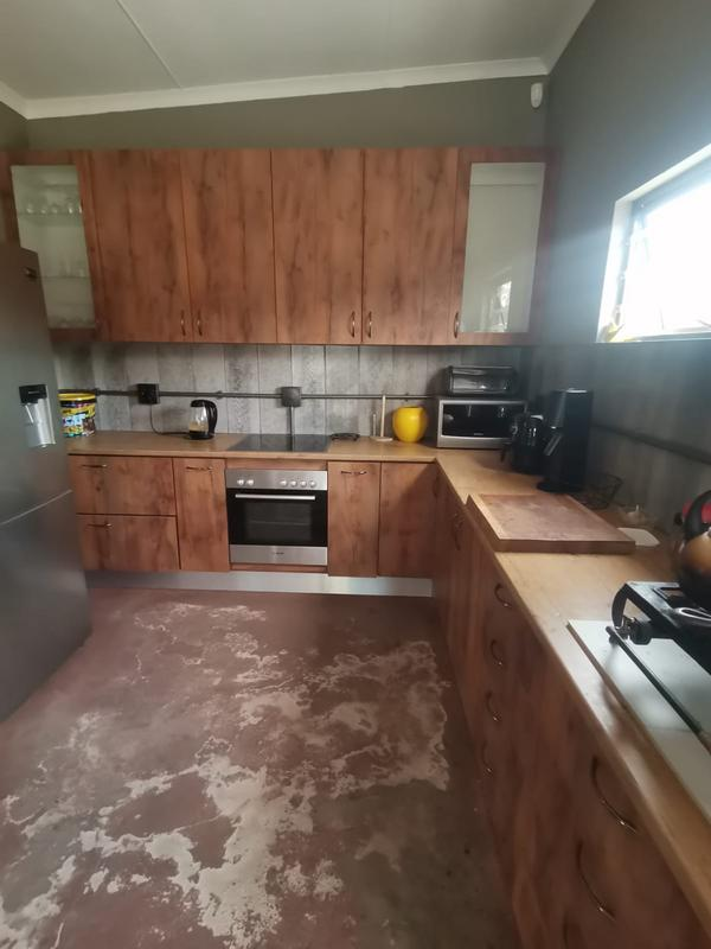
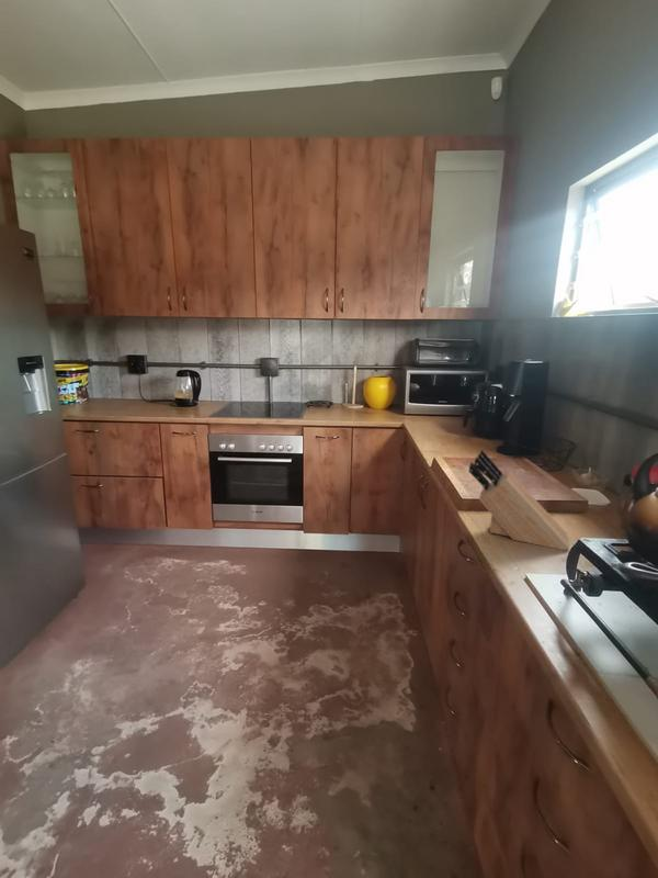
+ knife block [467,449,570,551]
